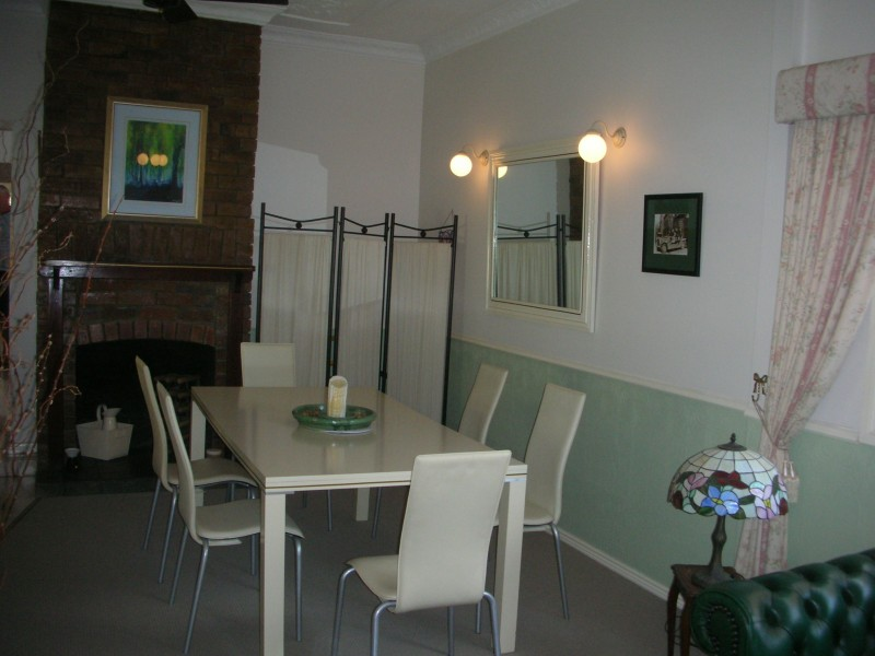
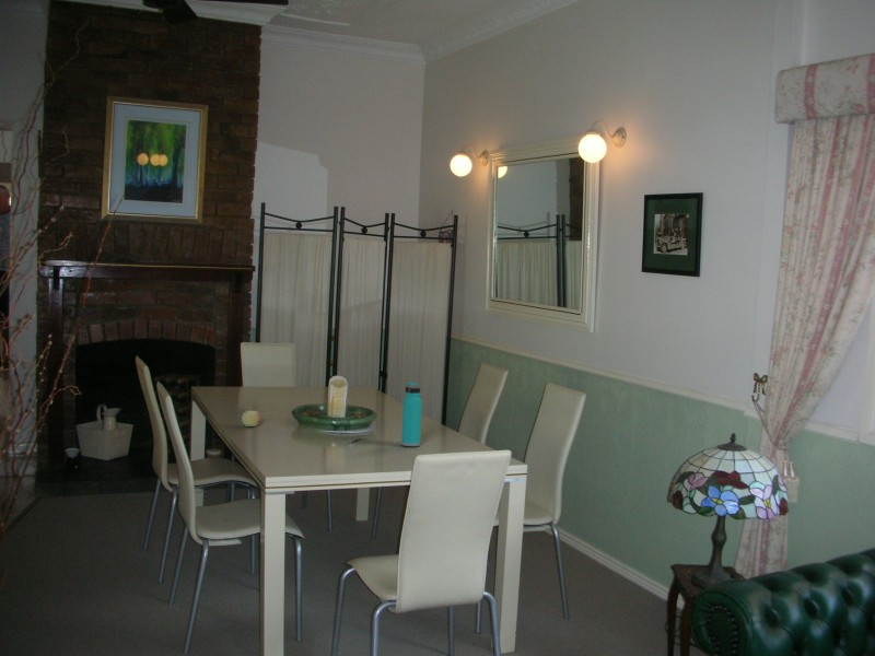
+ fruit [241,407,261,427]
+ water bottle [400,380,423,447]
